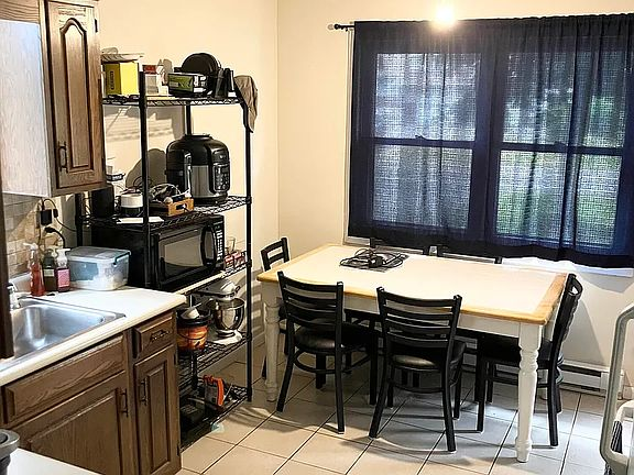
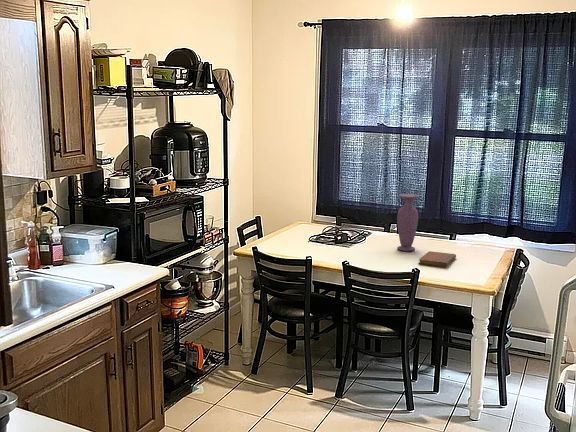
+ vase [396,193,420,252]
+ notebook [418,250,457,268]
